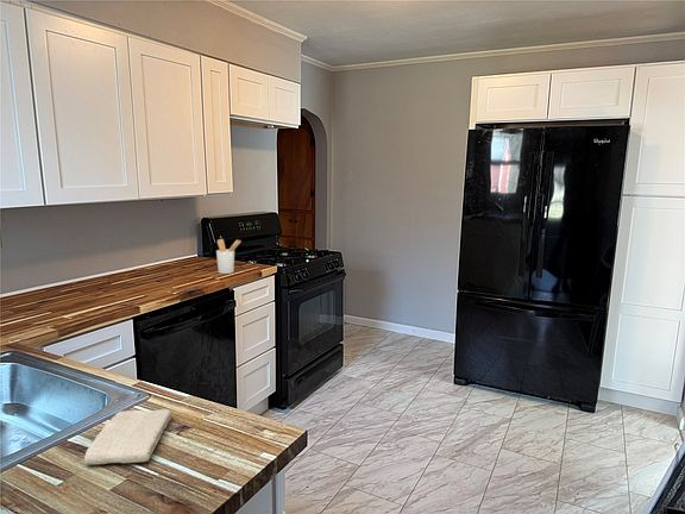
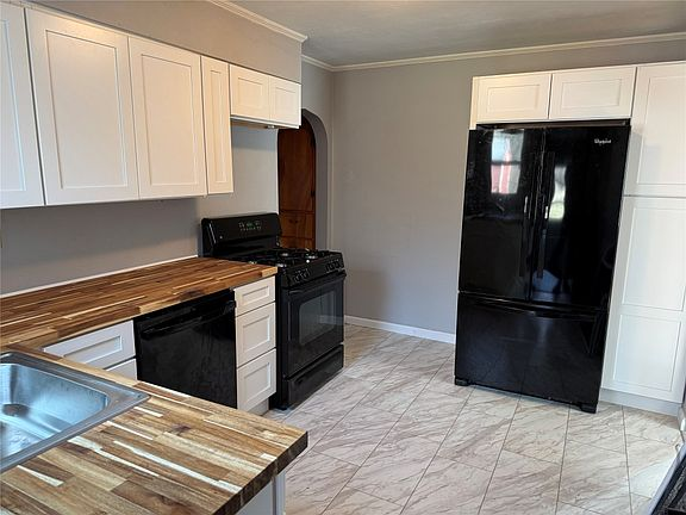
- utensil holder [215,238,243,275]
- washcloth [83,408,172,465]
